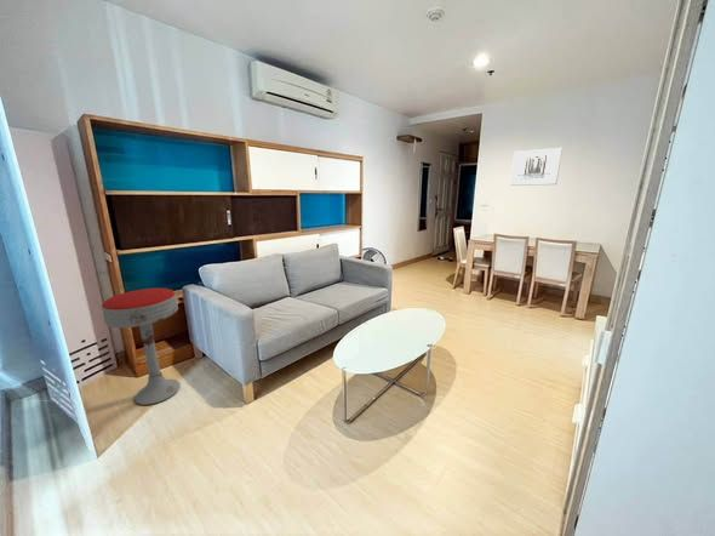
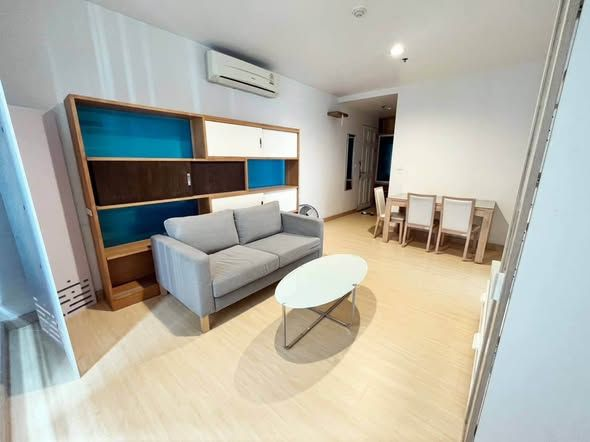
- bar stool [101,287,182,406]
- wall art [509,147,564,187]
